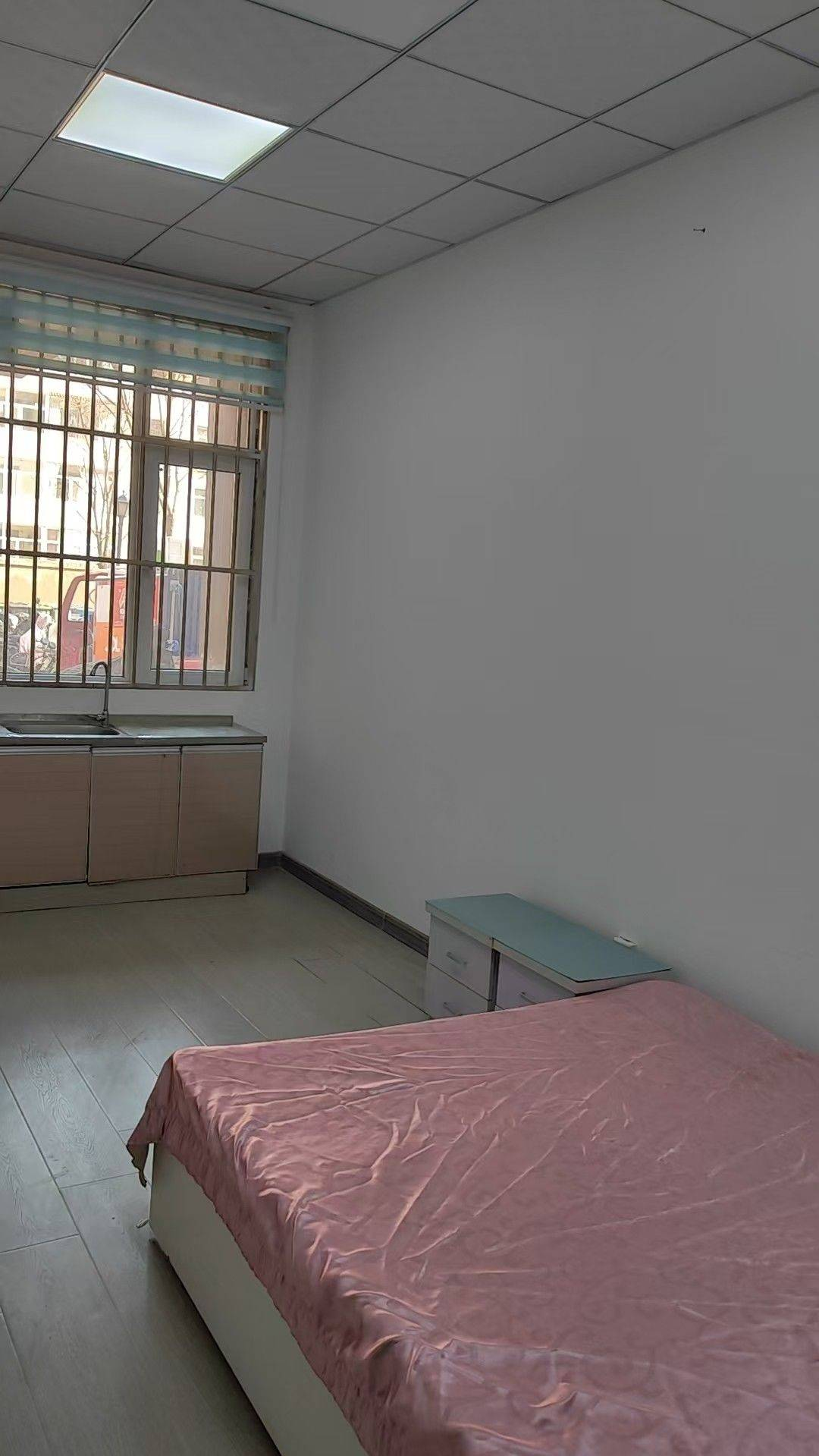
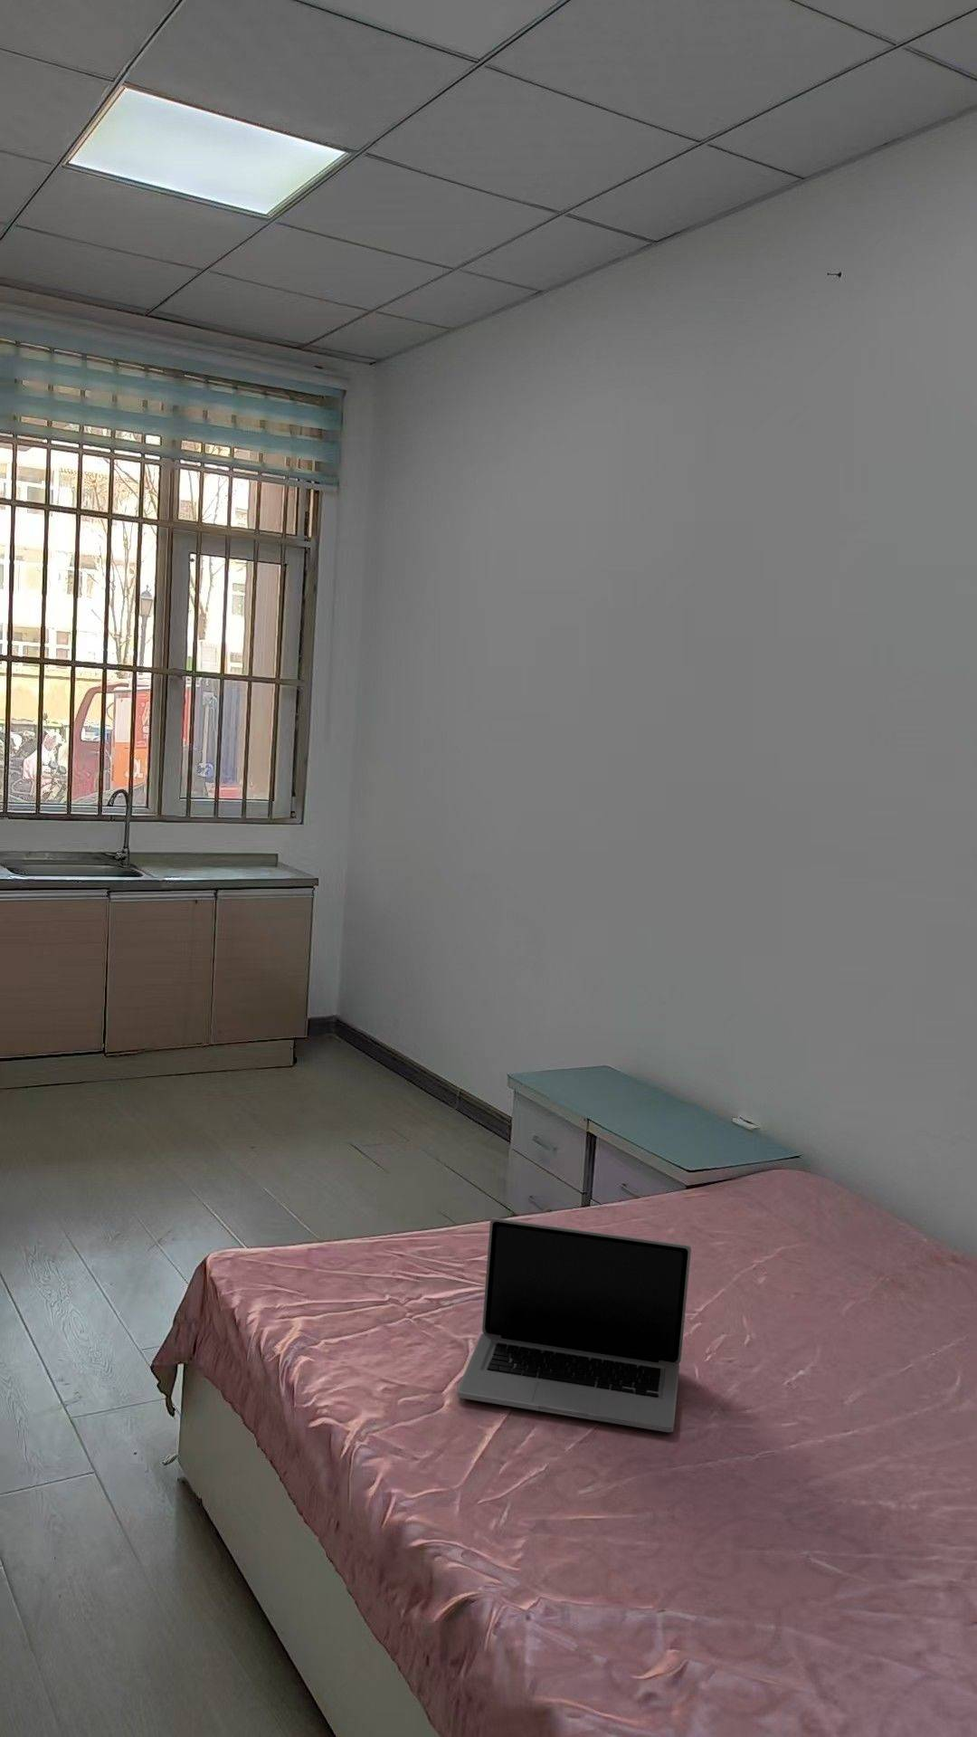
+ laptop [456,1217,692,1433]
